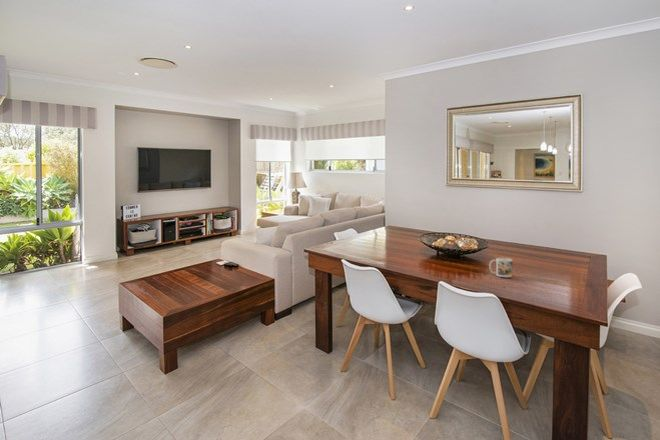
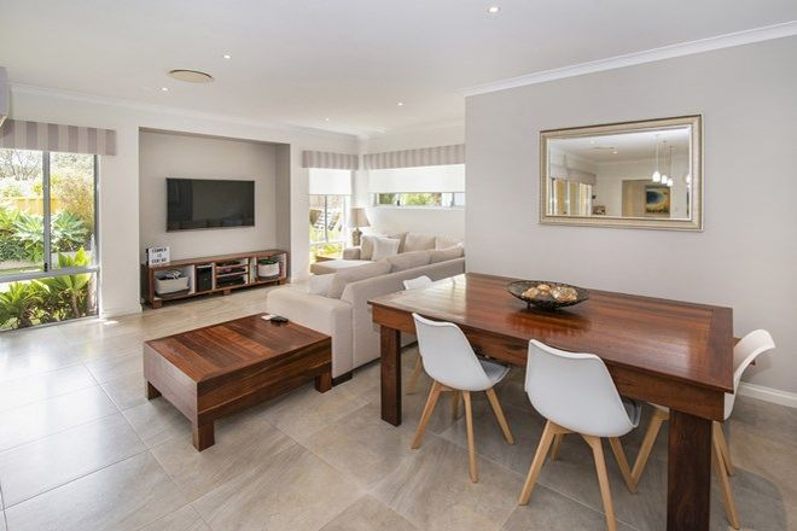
- mug [488,257,513,278]
